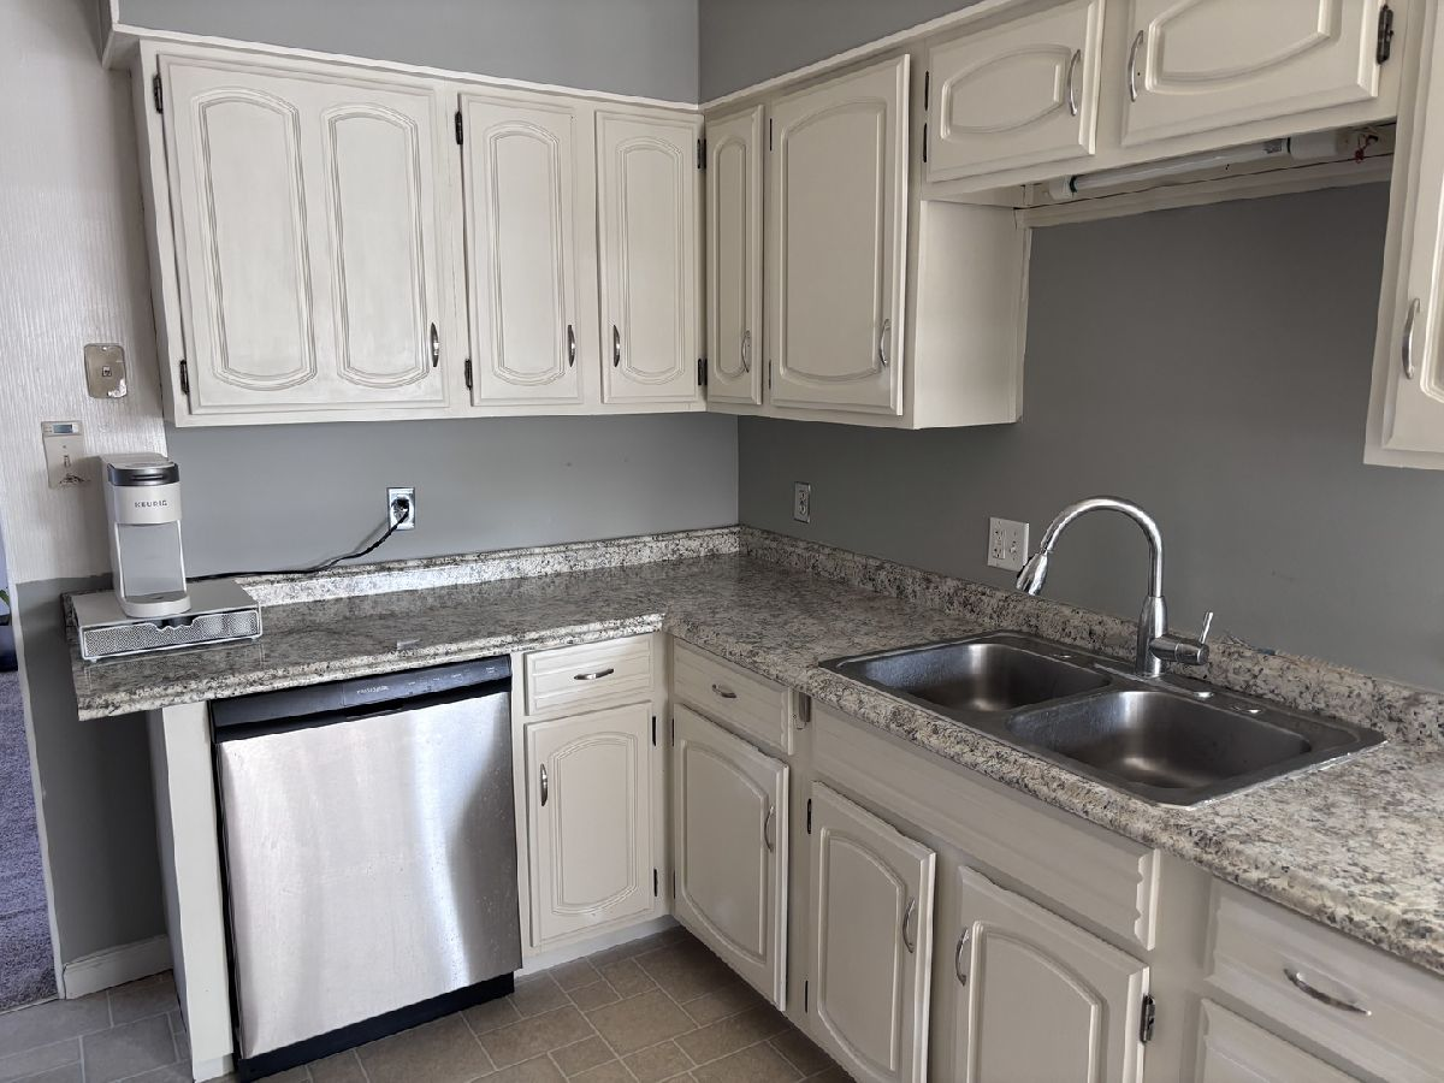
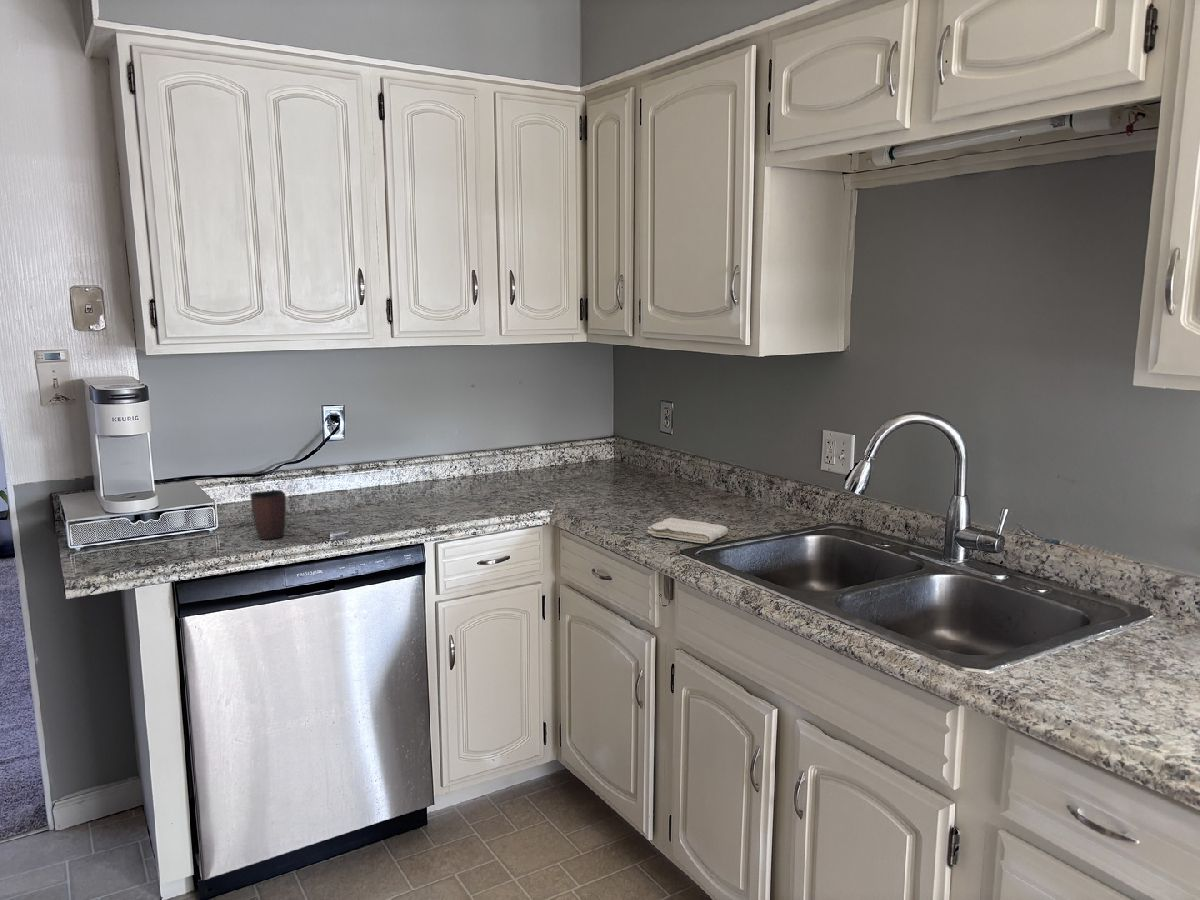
+ washcloth [646,517,729,544]
+ mug [249,489,287,541]
